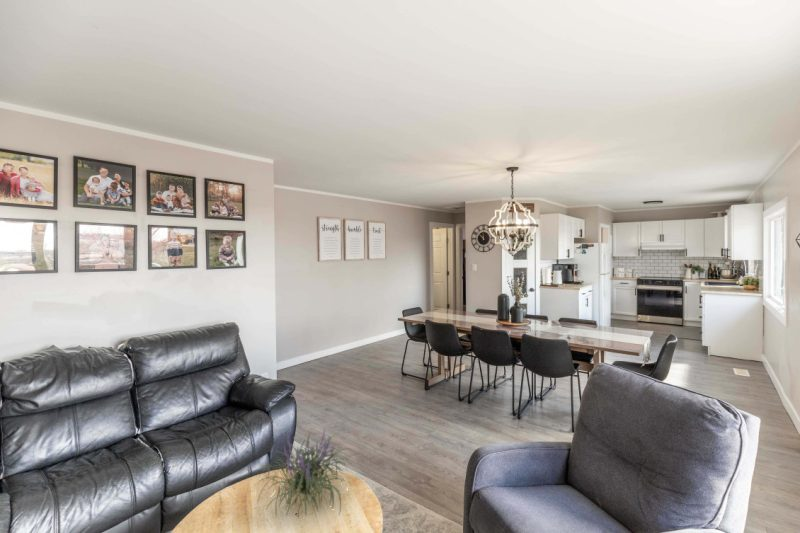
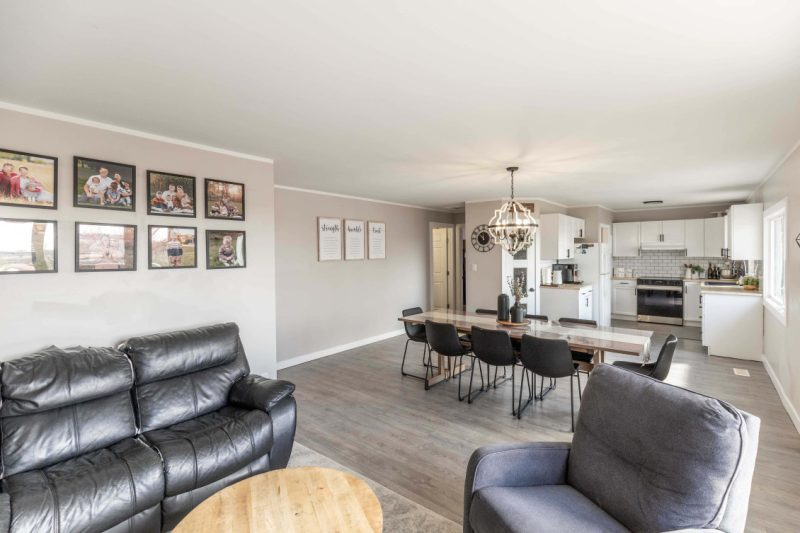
- plant [253,428,351,519]
